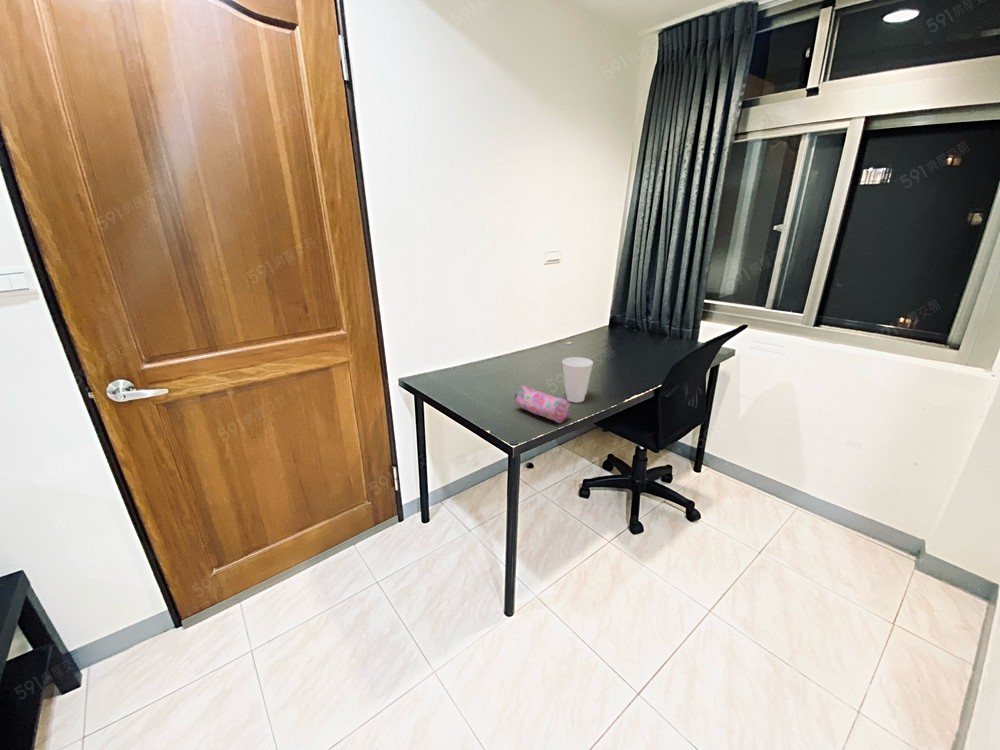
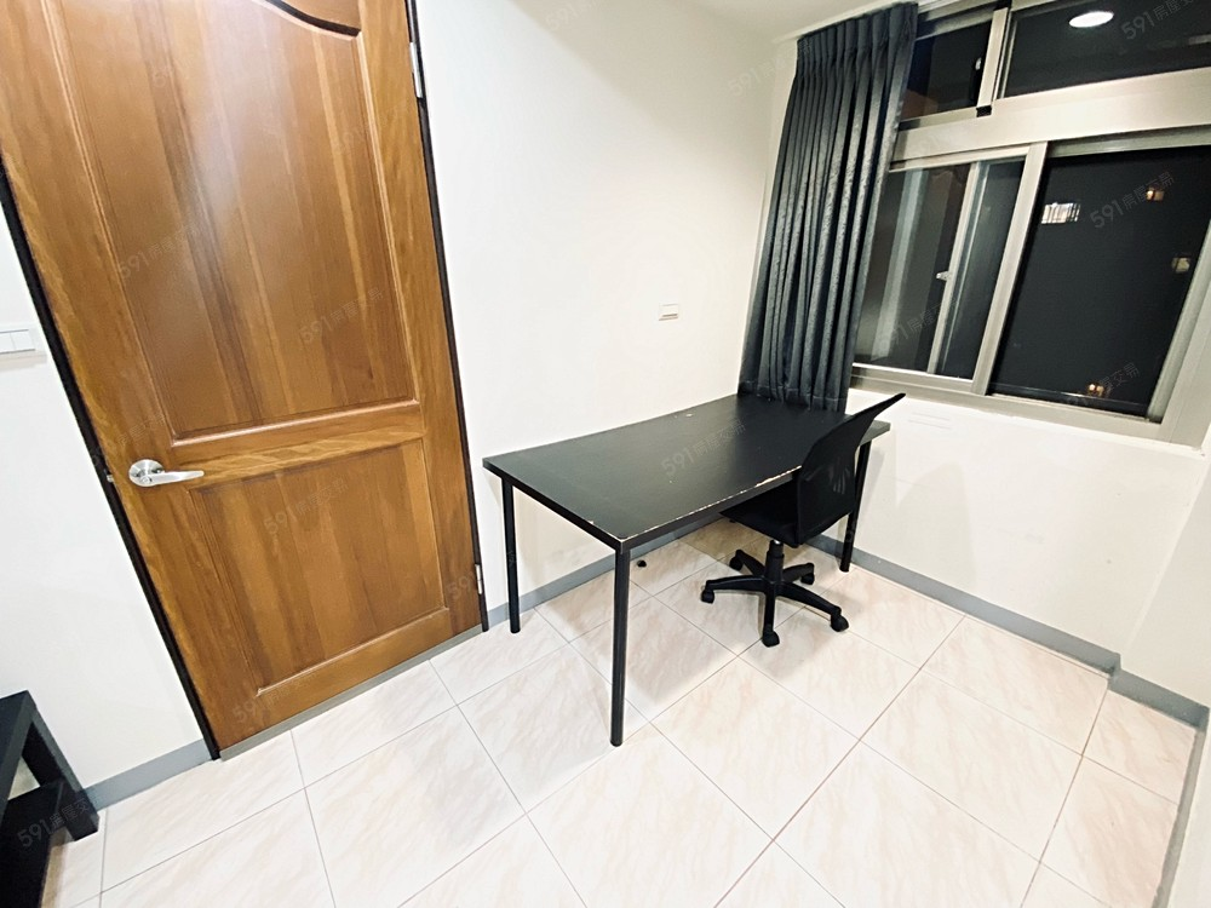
- cup [561,356,594,404]
- pencil case [513,385,572,424]
